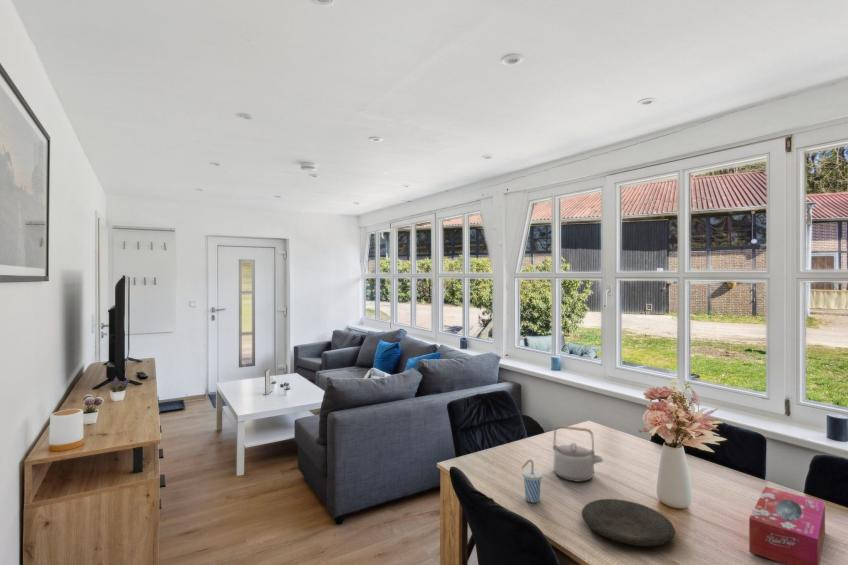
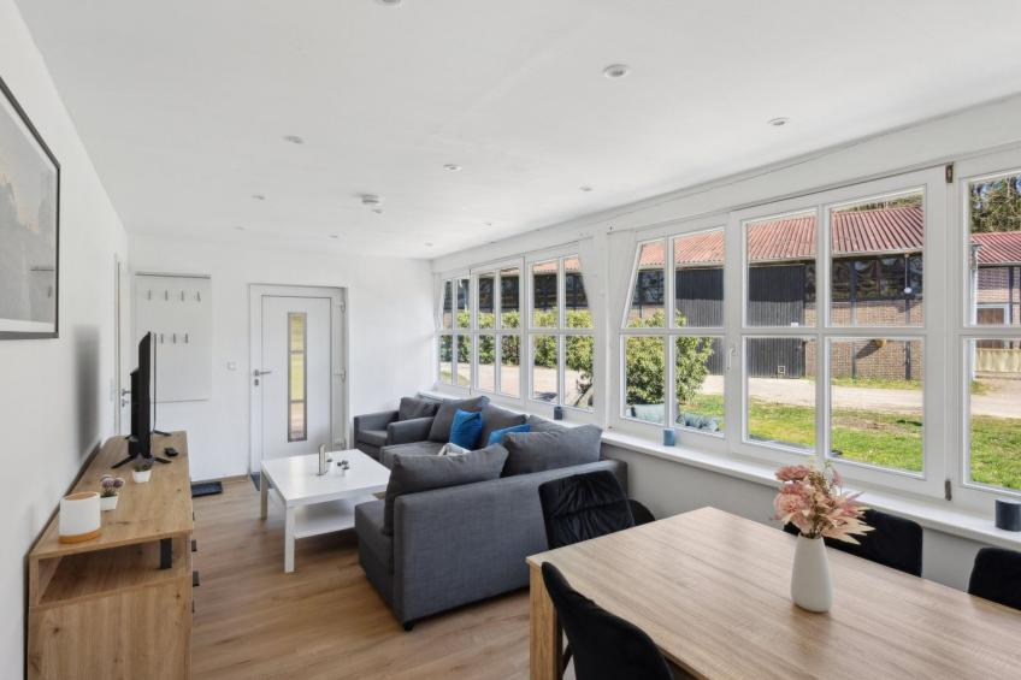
- cup [520,458,544,504]
- teapot [552,424,604,483]
- plate [581,498,676,547]
- tissue box [748,486,826,565]
